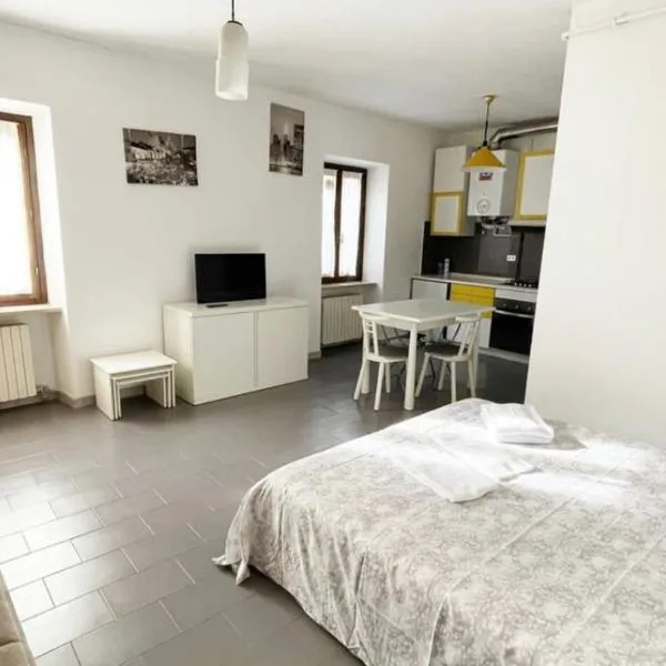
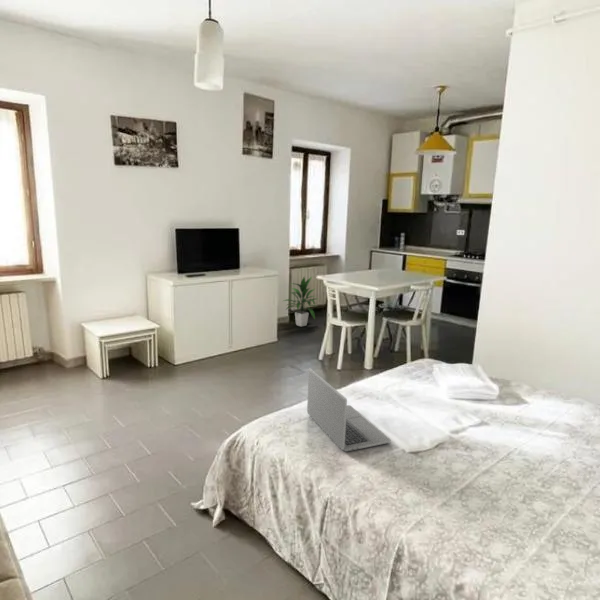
+ laptop [306,367,392,452]
+ indoor plant [283,276,318,327]
